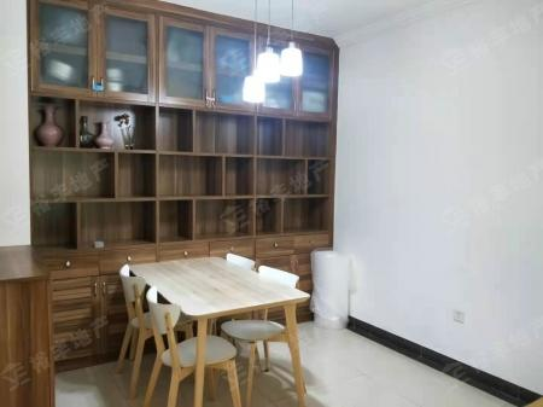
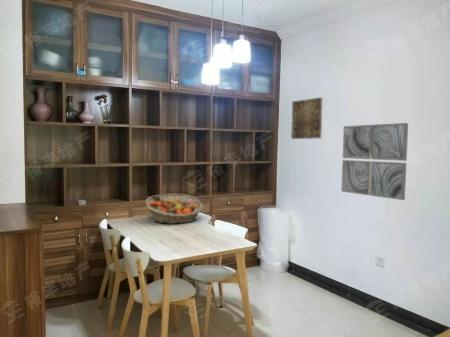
+ wall art [340,122,409,201]
+ fruit basket [145,193,204,225]
+ wall art [290,97,324,140]
